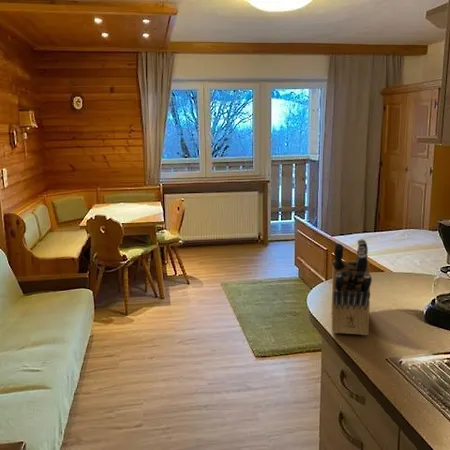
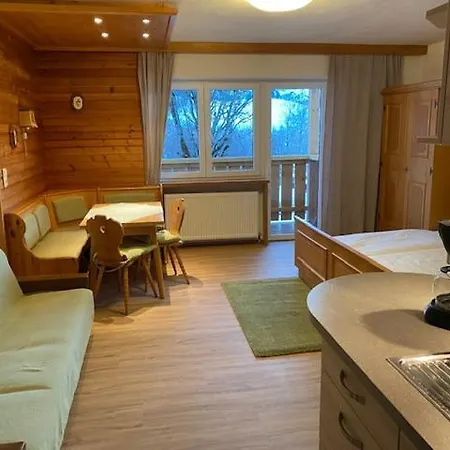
- knife block [331,238,373,336]
